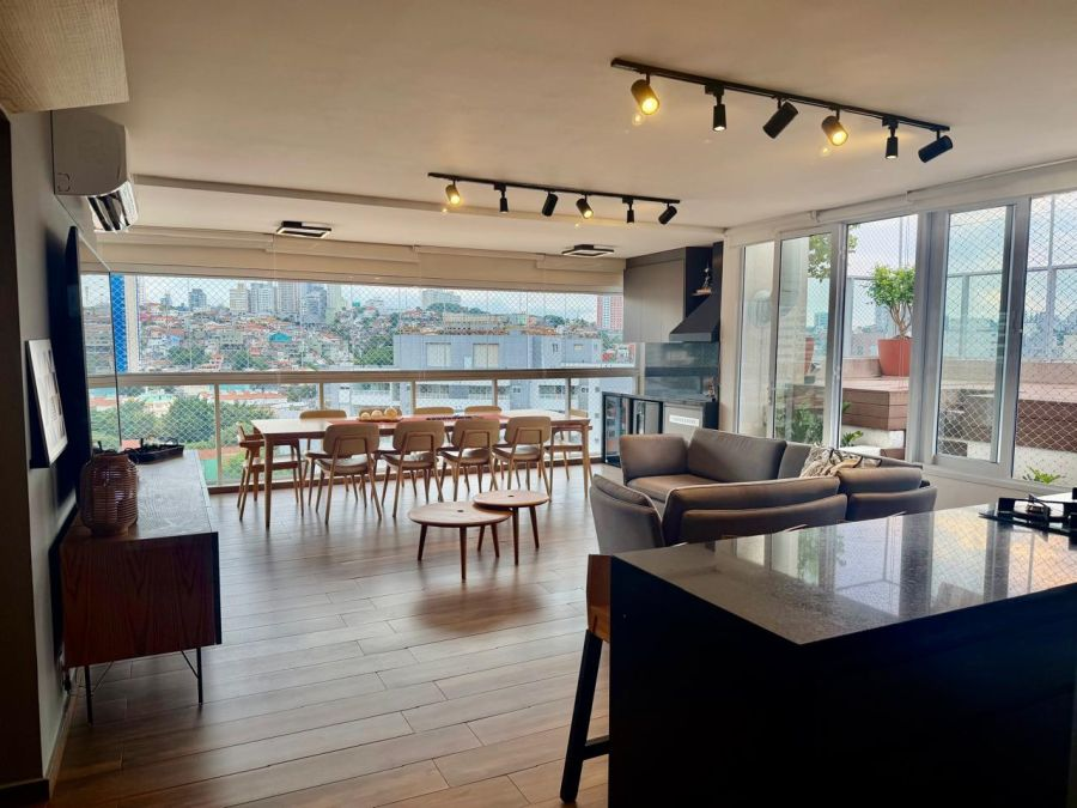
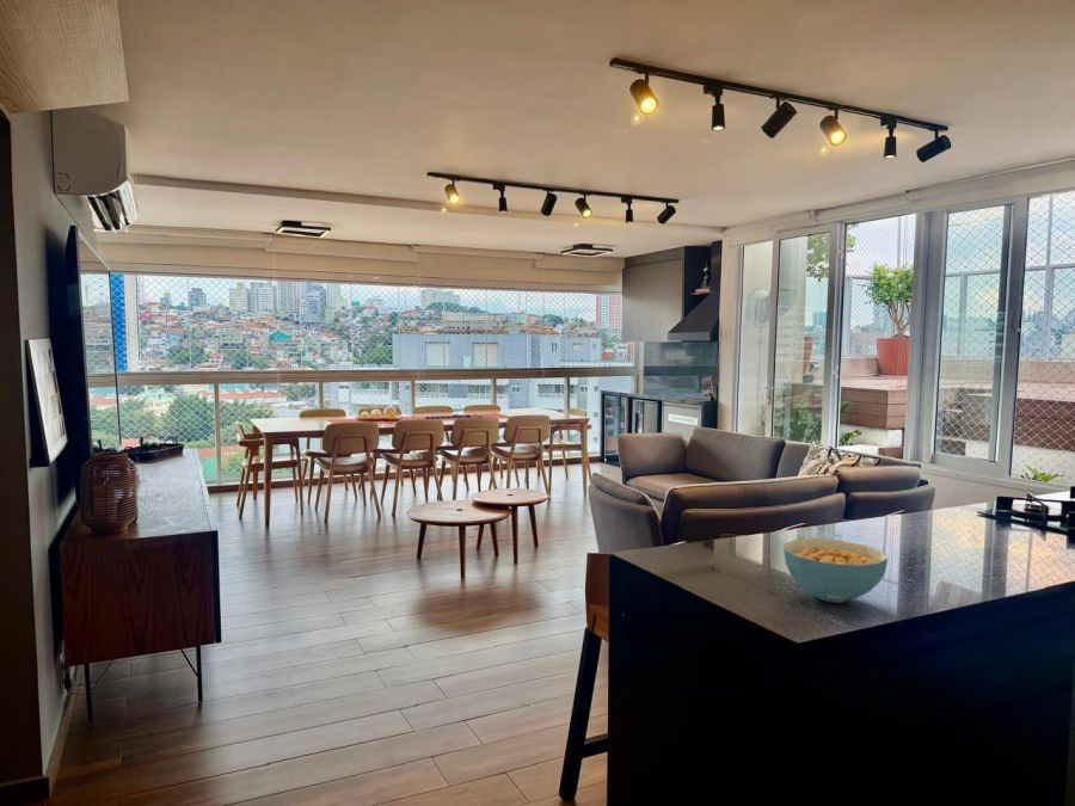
+ cereal bowl [782,537,889,604]
